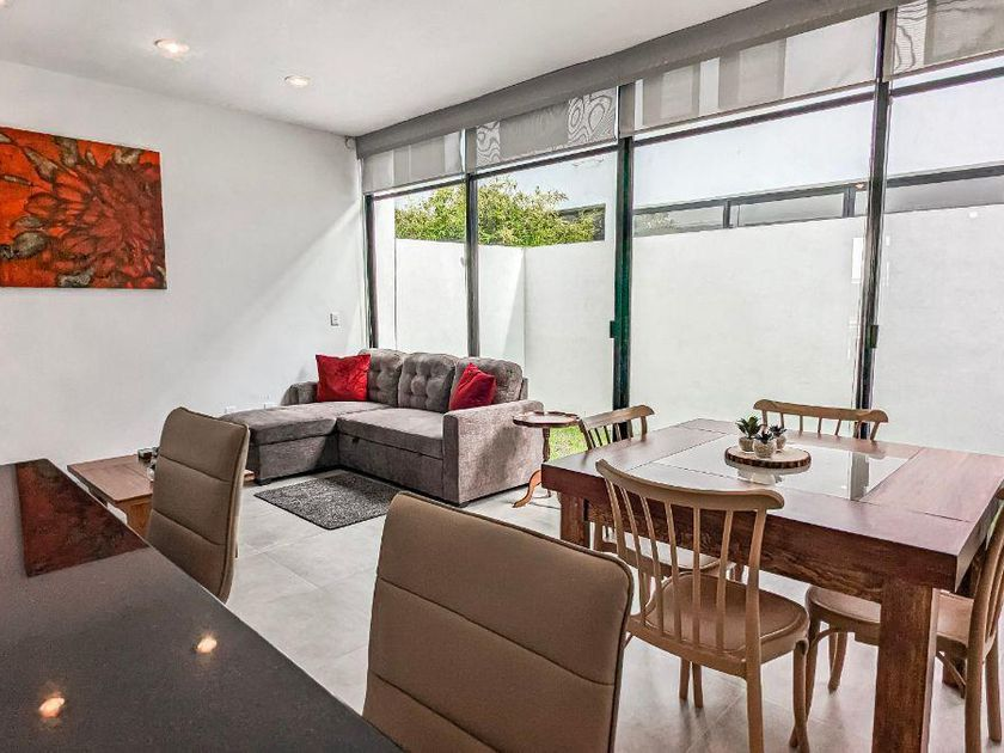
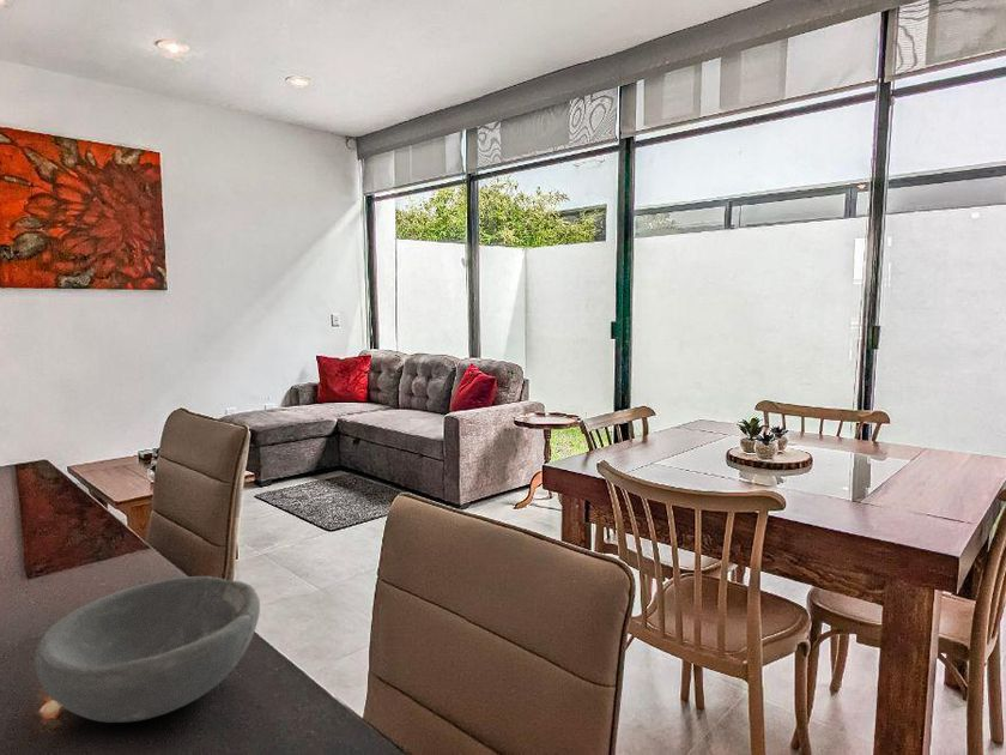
+ bowl [34,575,261,724]
